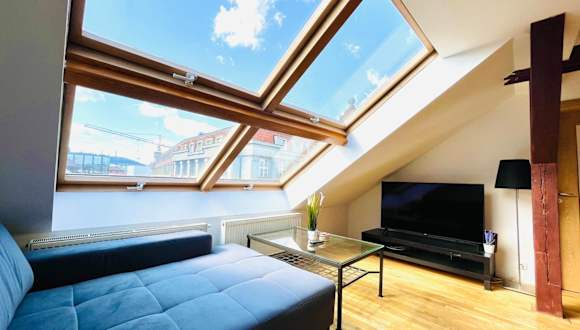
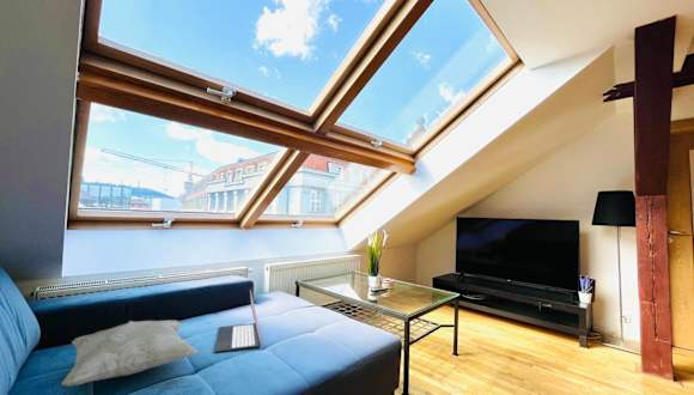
+ decorative pillow [60,320,199,388]
+ laptop [213,288,262,353]
